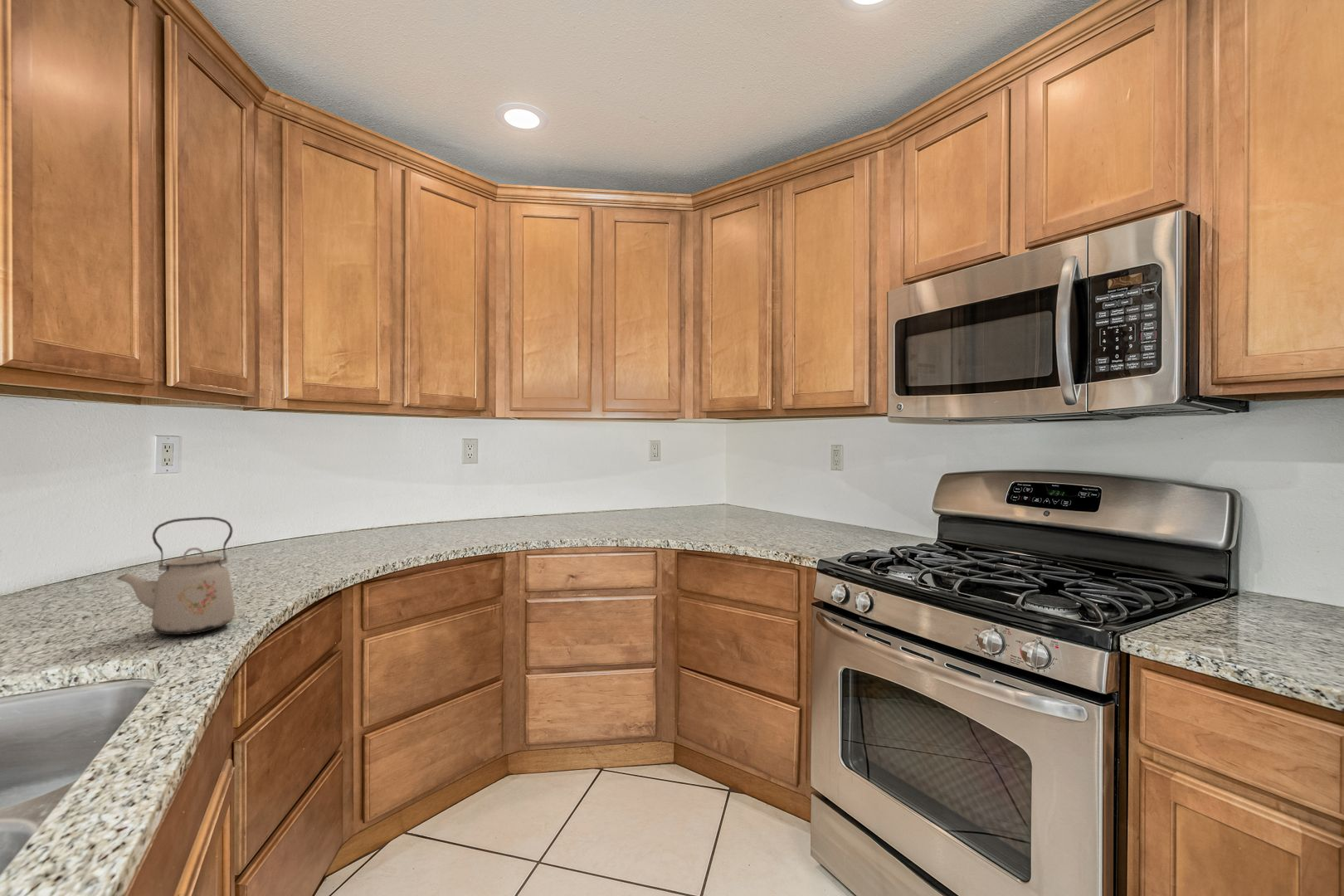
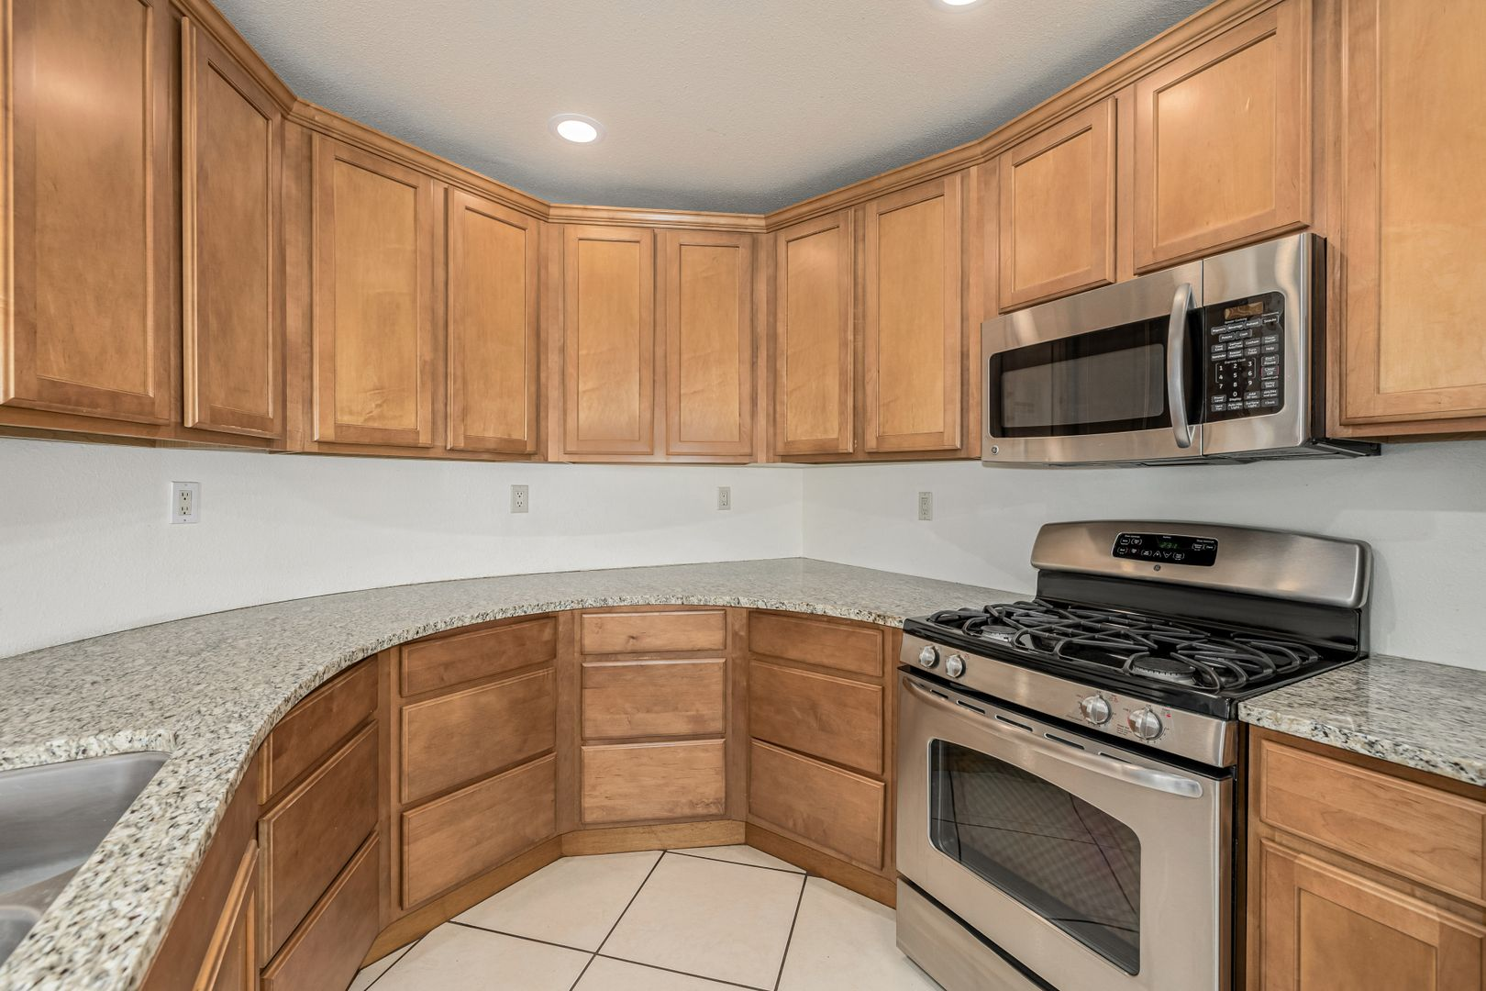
- kettle [115,516,236,635]
